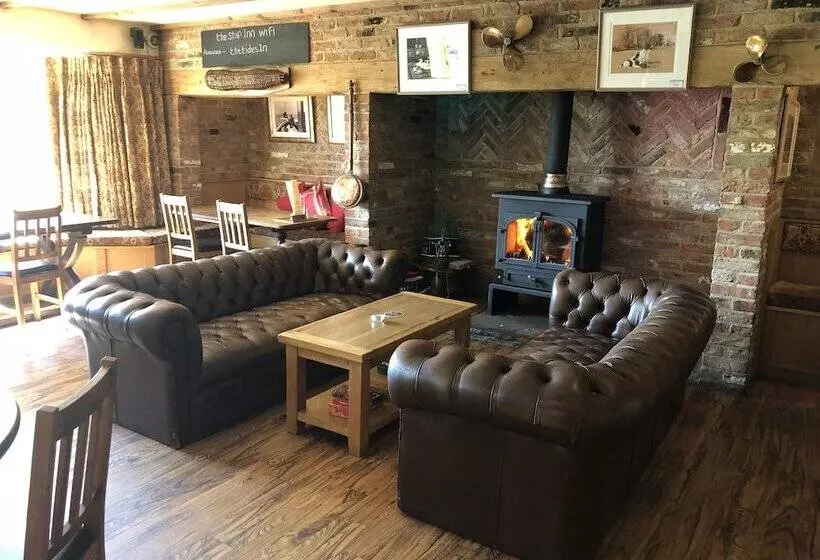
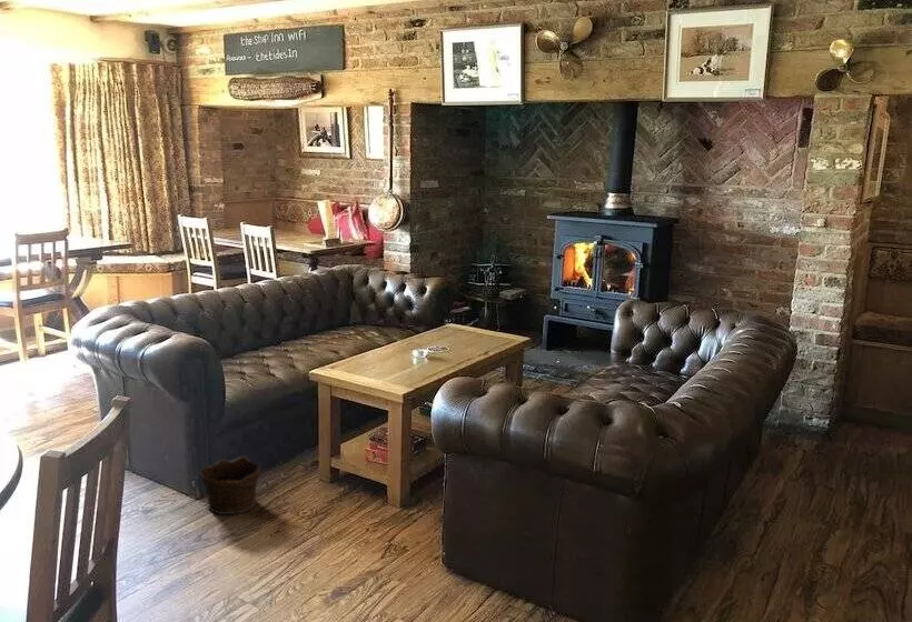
+ clay pot [198,454,261,515]
